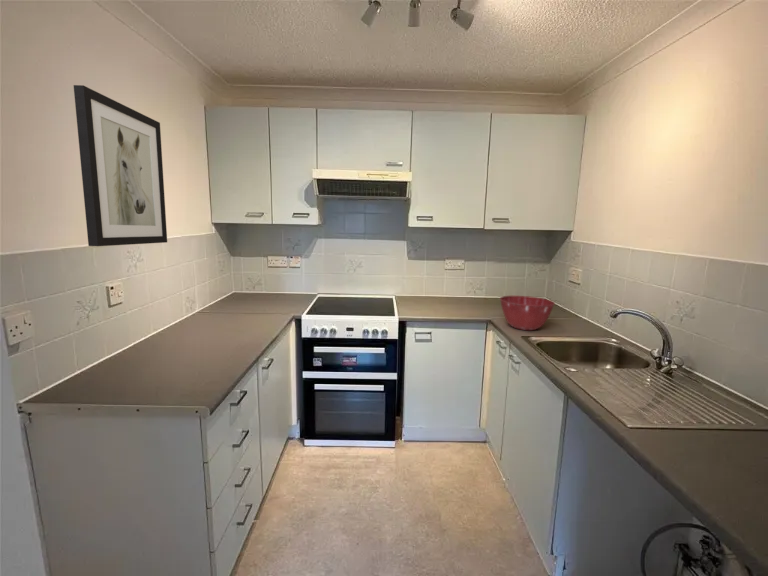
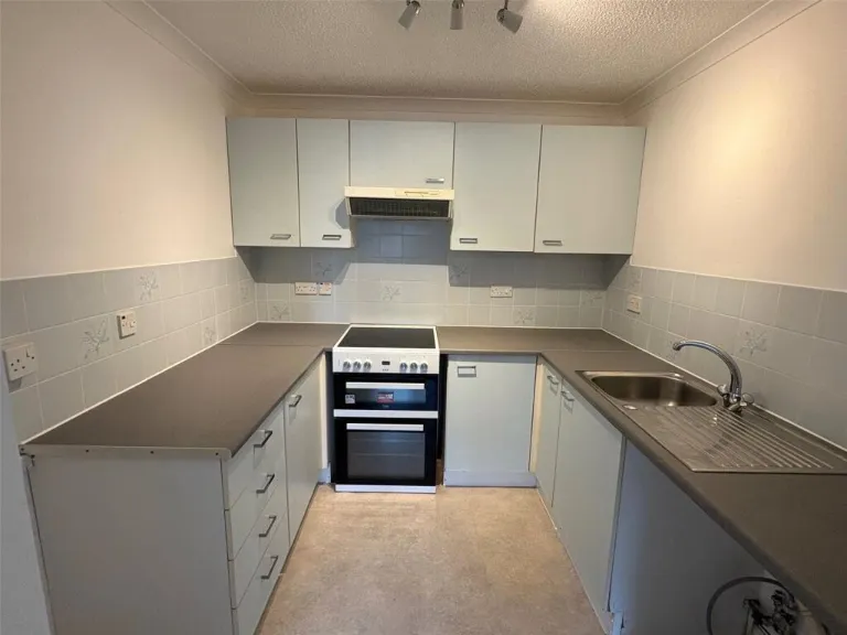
- wall art [73,84,168,247]
- mixing bowl [499,295,556,331]
